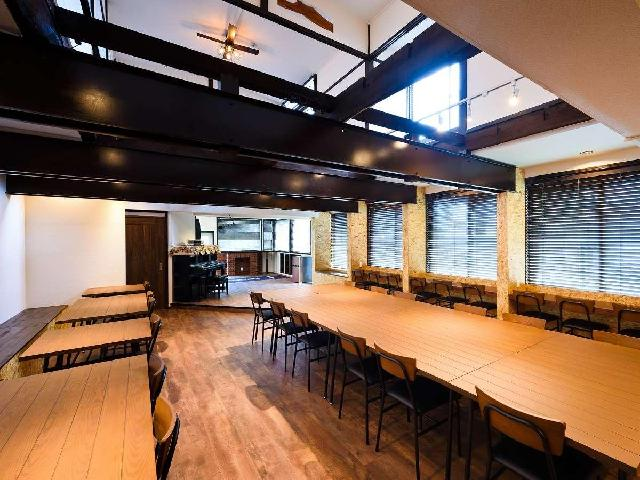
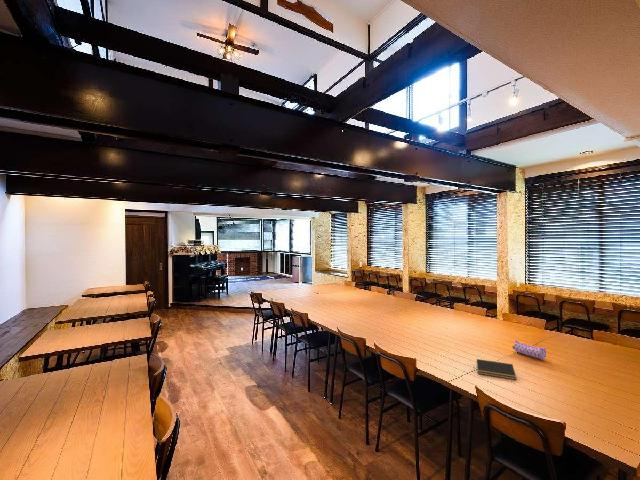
+ notepad [476,358,517,381]
+ pencil case [512,339,547,360]
